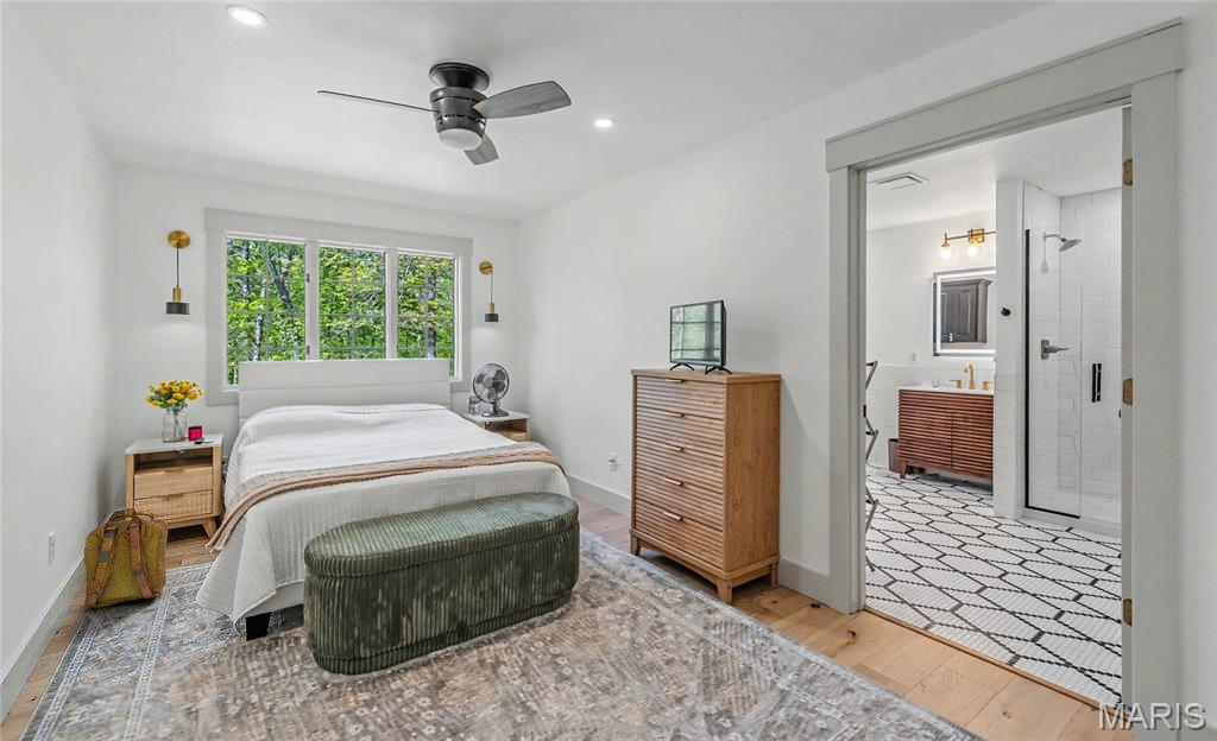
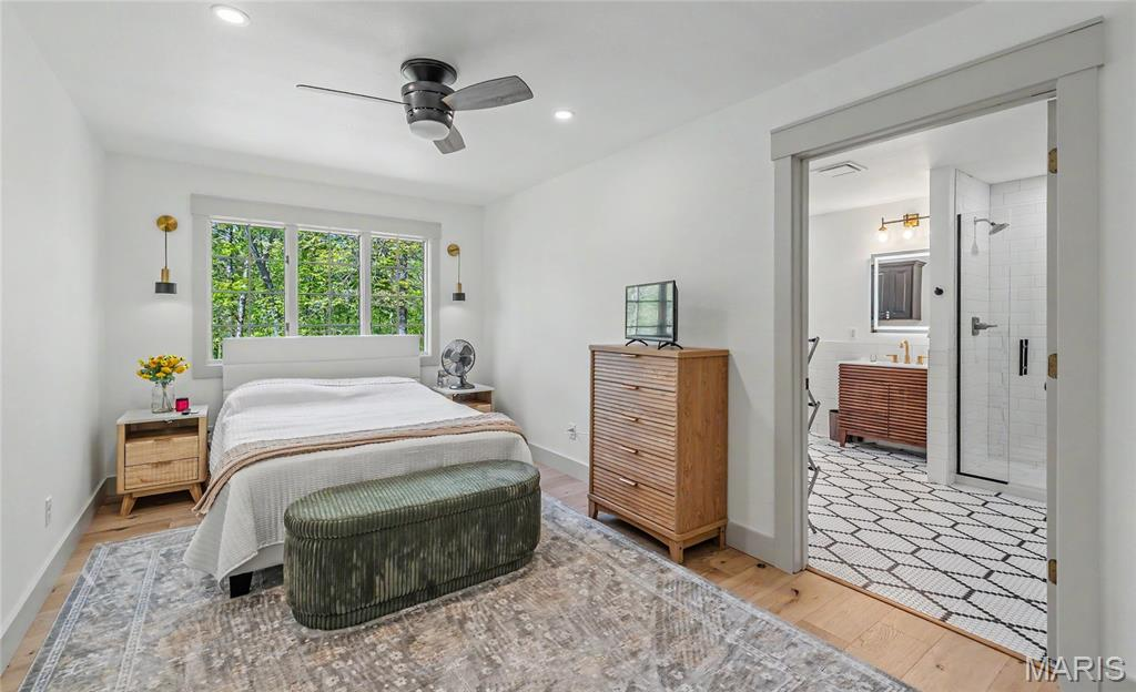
- backpack [83,507,169,609]
